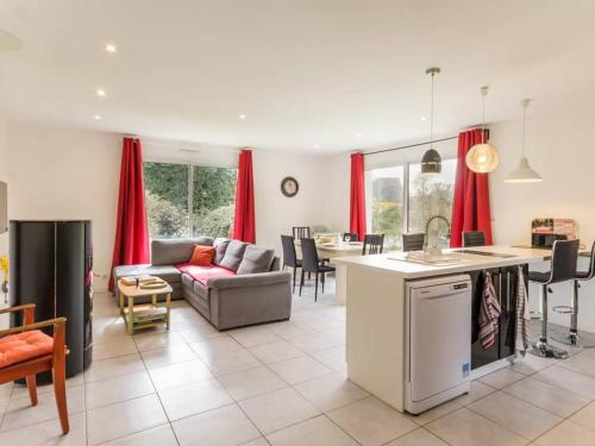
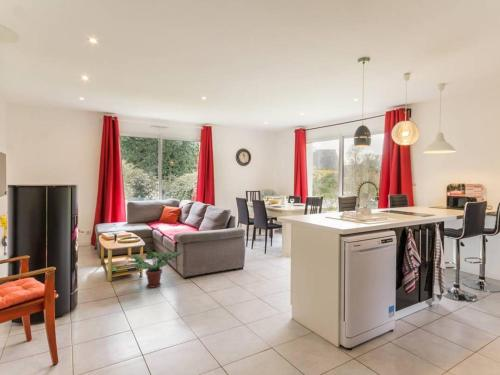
+ potted plant [127,246,184,289]
